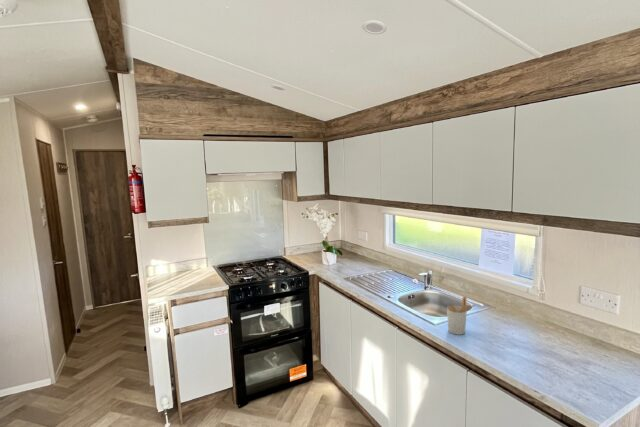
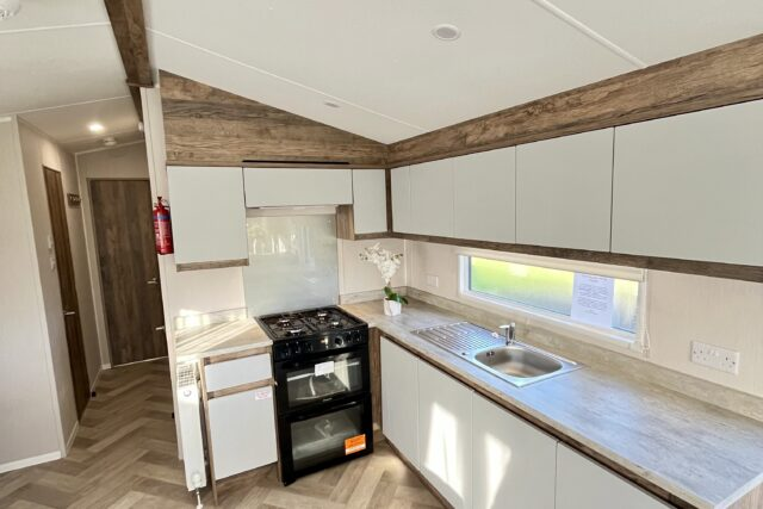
- utensil holder [446,296,476,336]
